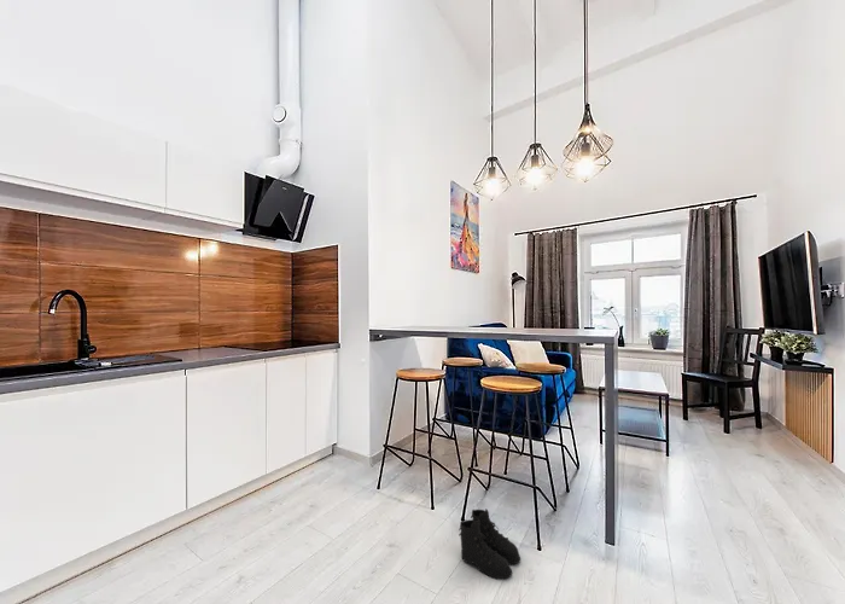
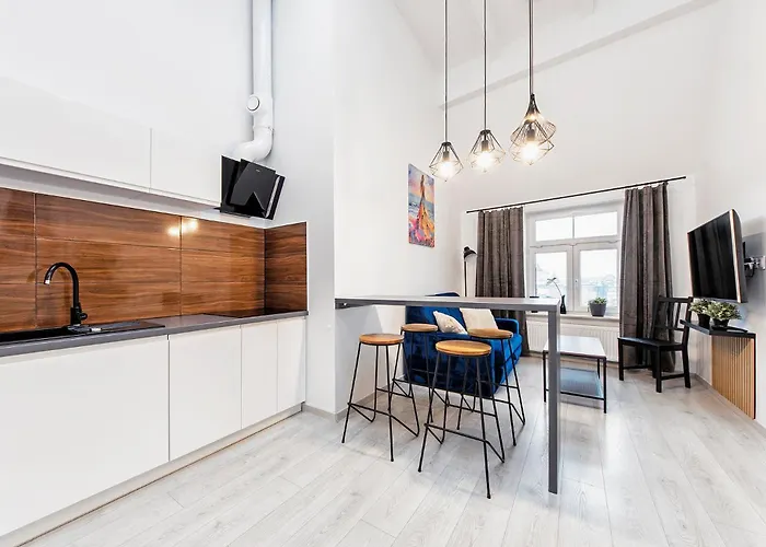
- boots [458,507,521,581]
